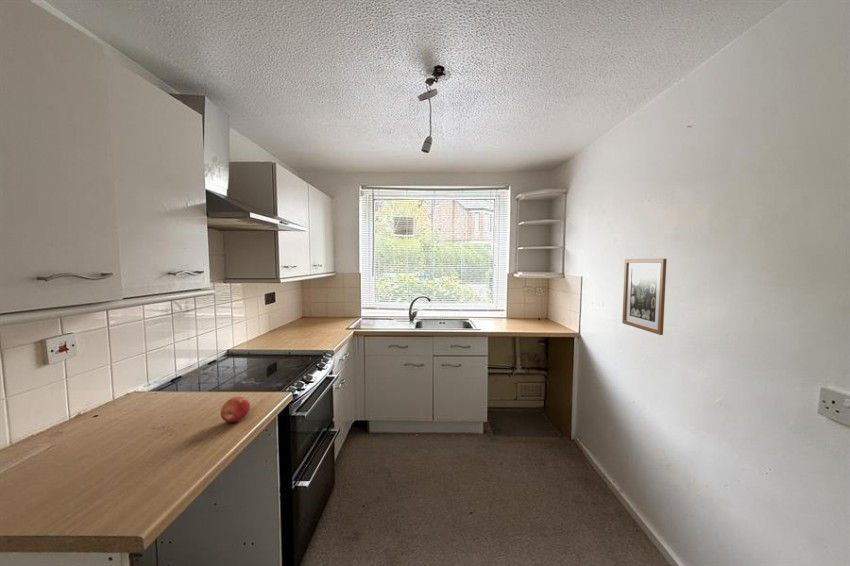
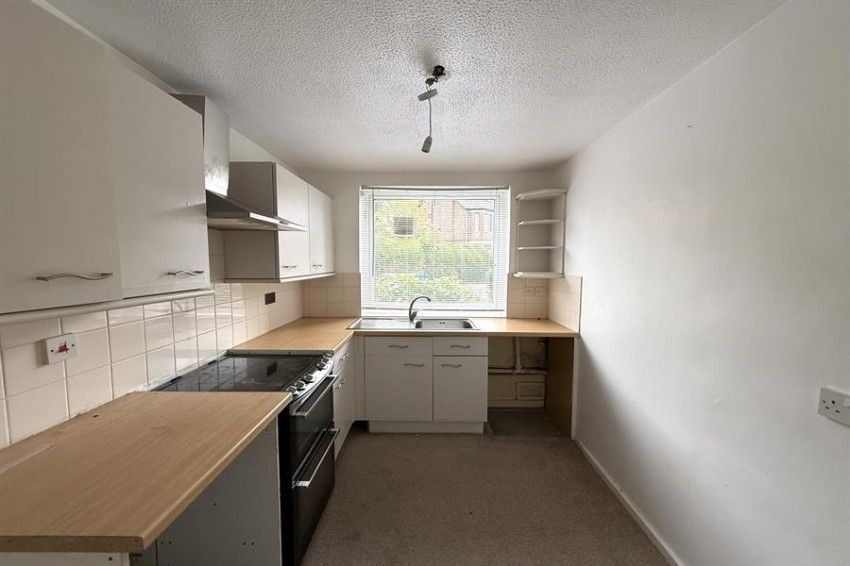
- apple [220,395,251,423]
- wall art [621,258,668,336]
